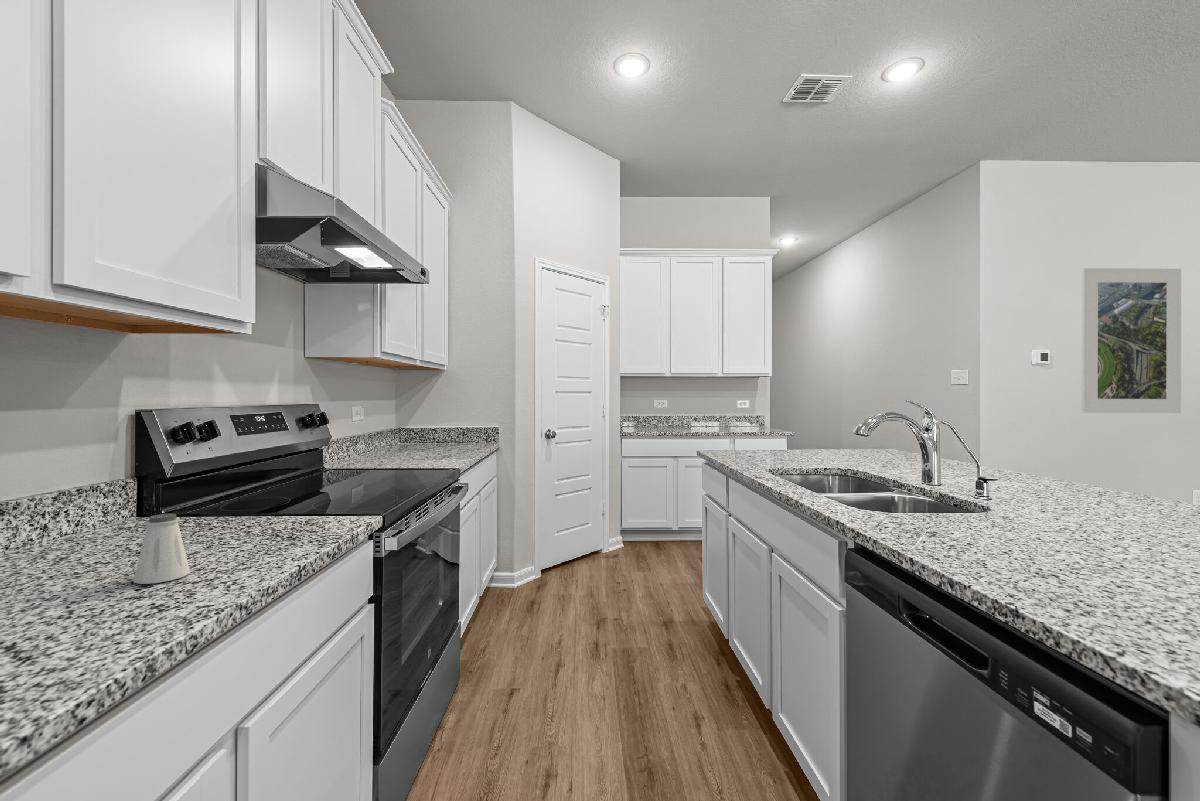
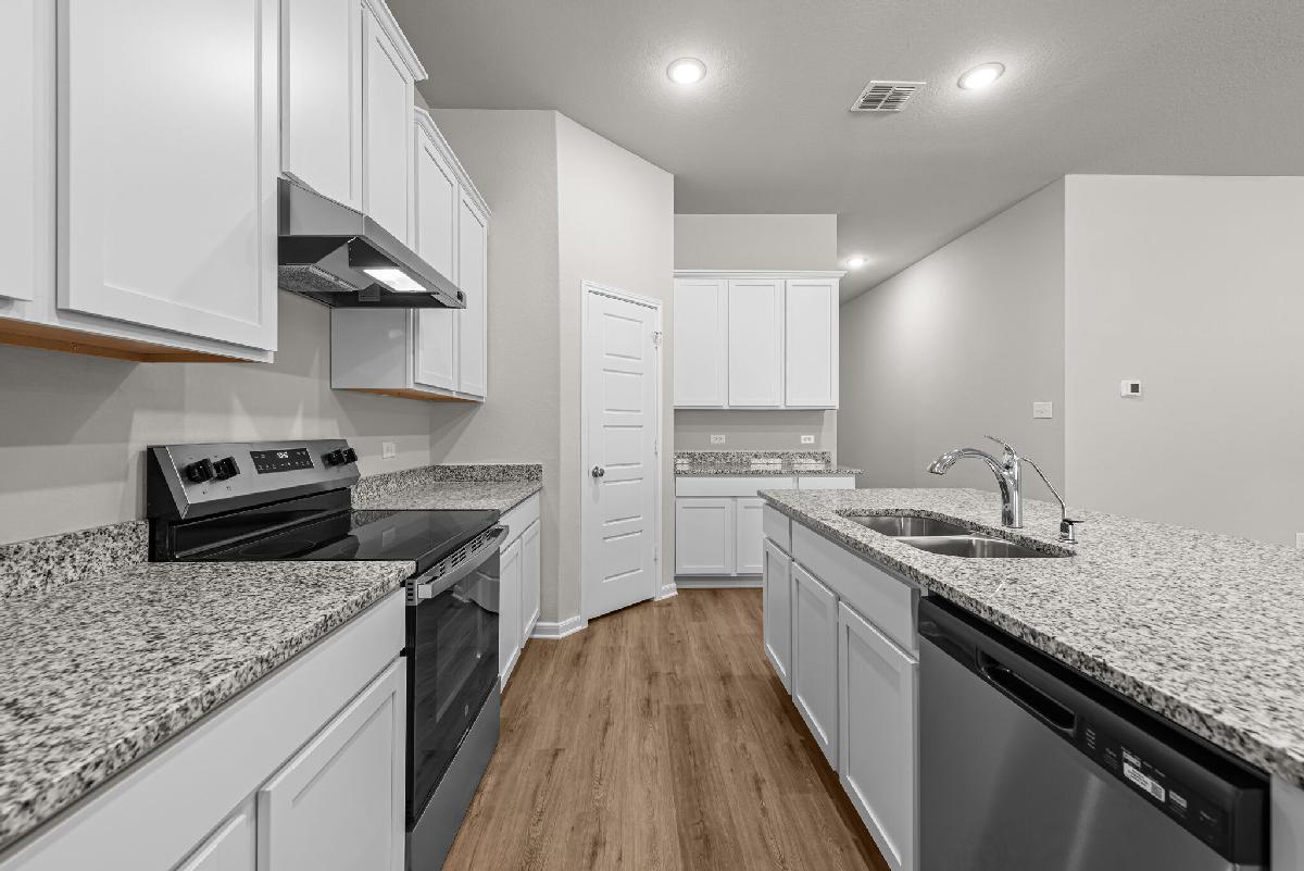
- saltshaker [133,513,191,585]
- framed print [1081,267,1182,414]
